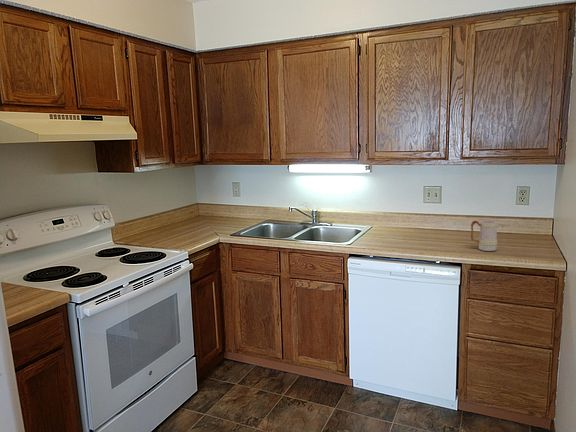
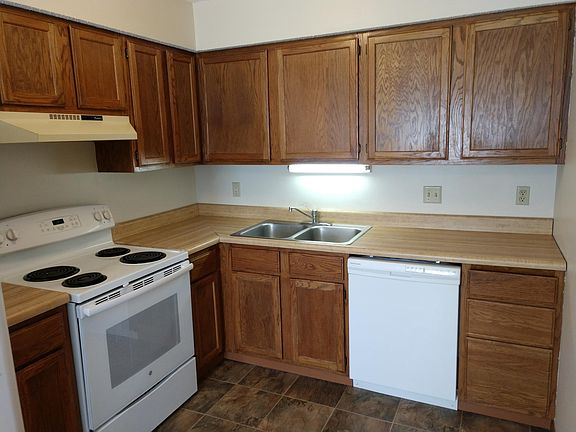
- mug [470,220,498,252]
